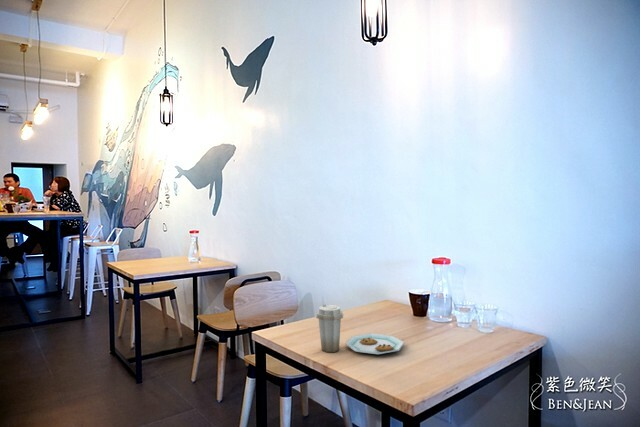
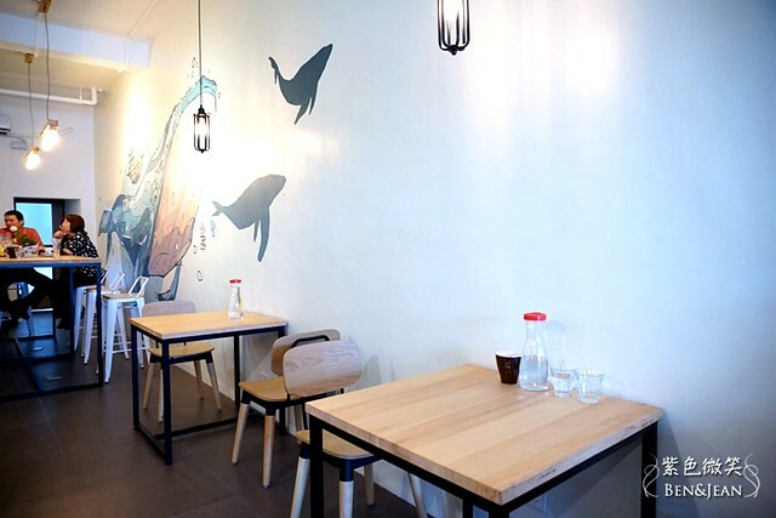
- plate [315,303,405,355]
